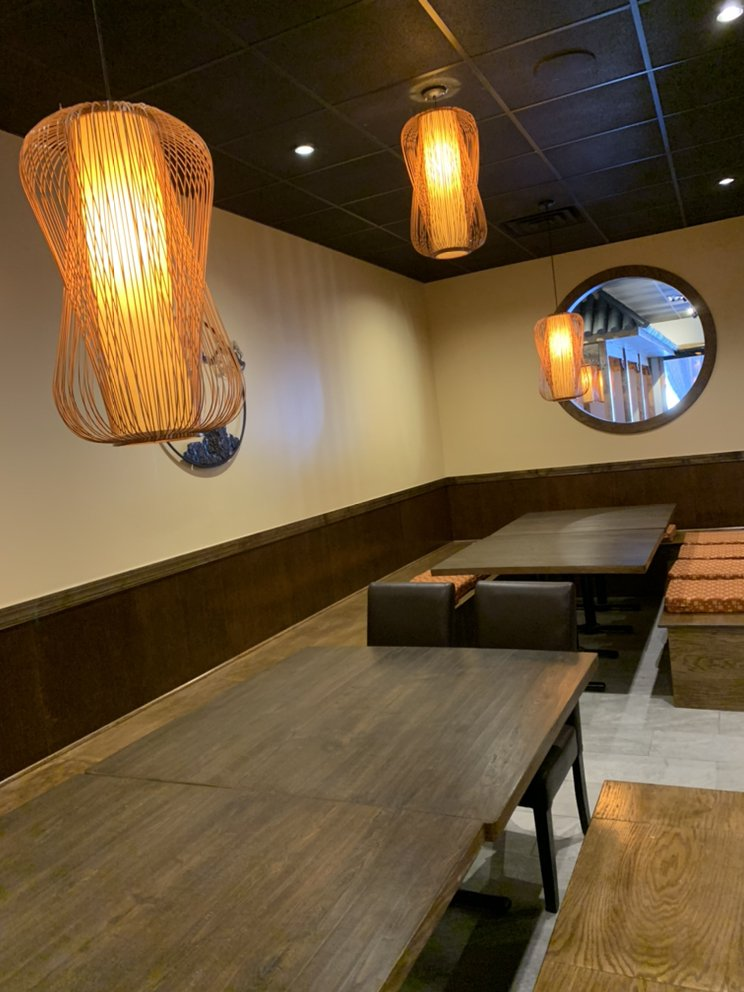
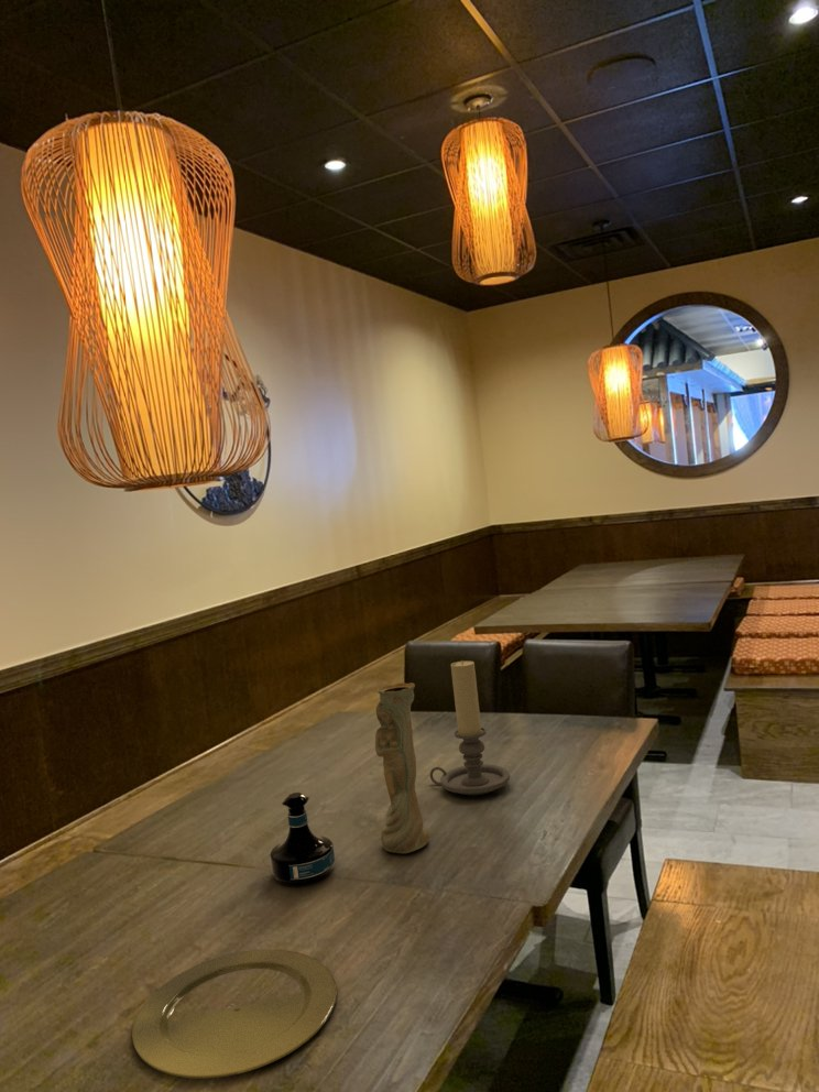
+ vase [374,681,430,854]
+ tequila bottle [269,791,336,886]
+ candle holder [429,659,511,796]
+ plate [131,948,338,1080]
